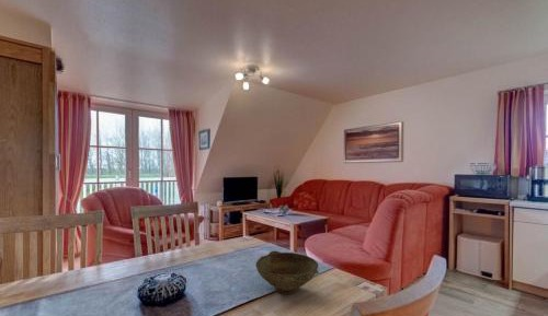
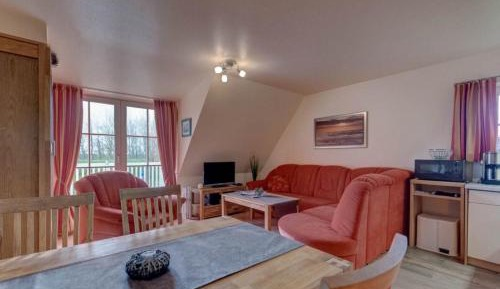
- bowl [254,249,319,295]
